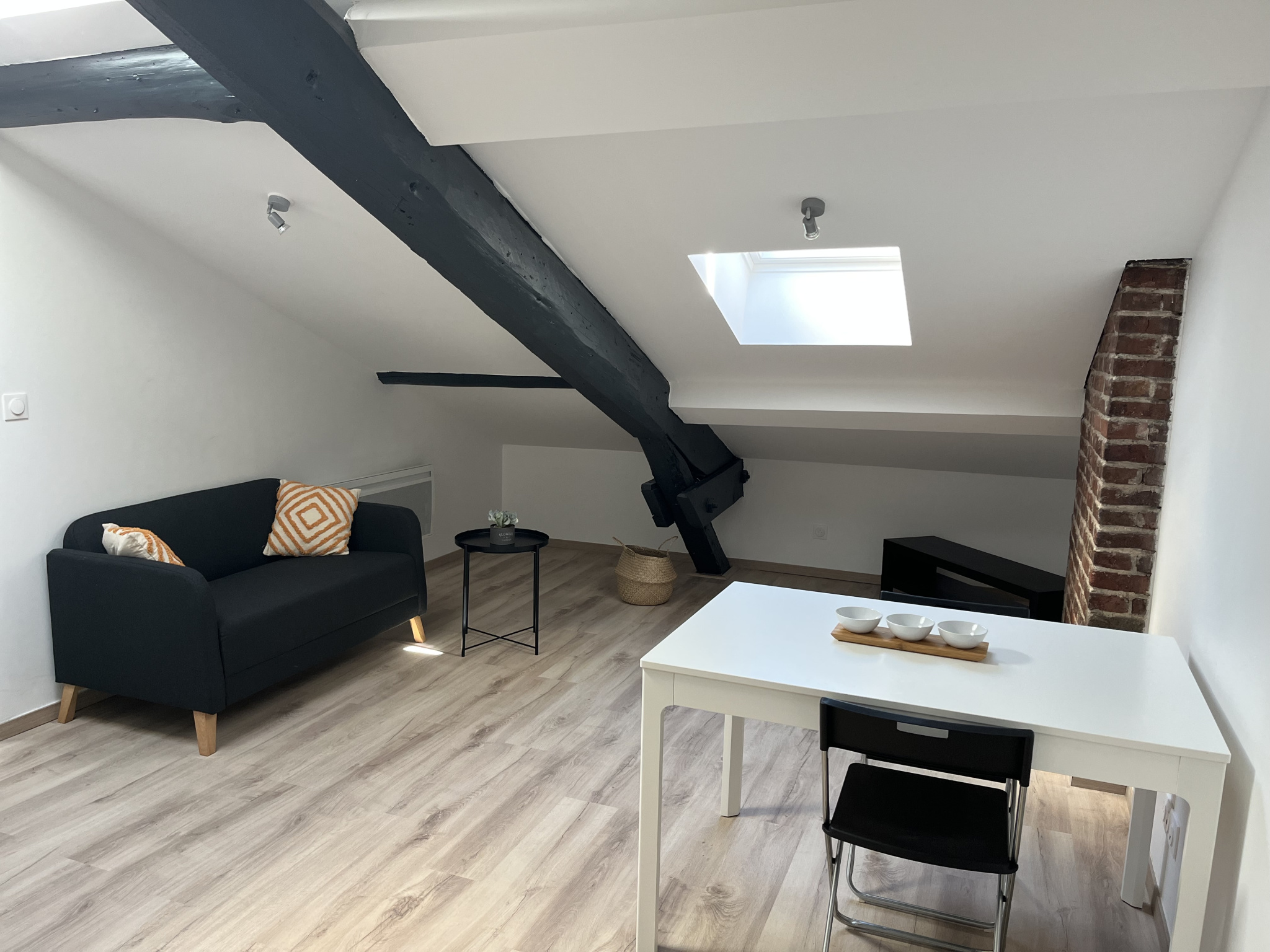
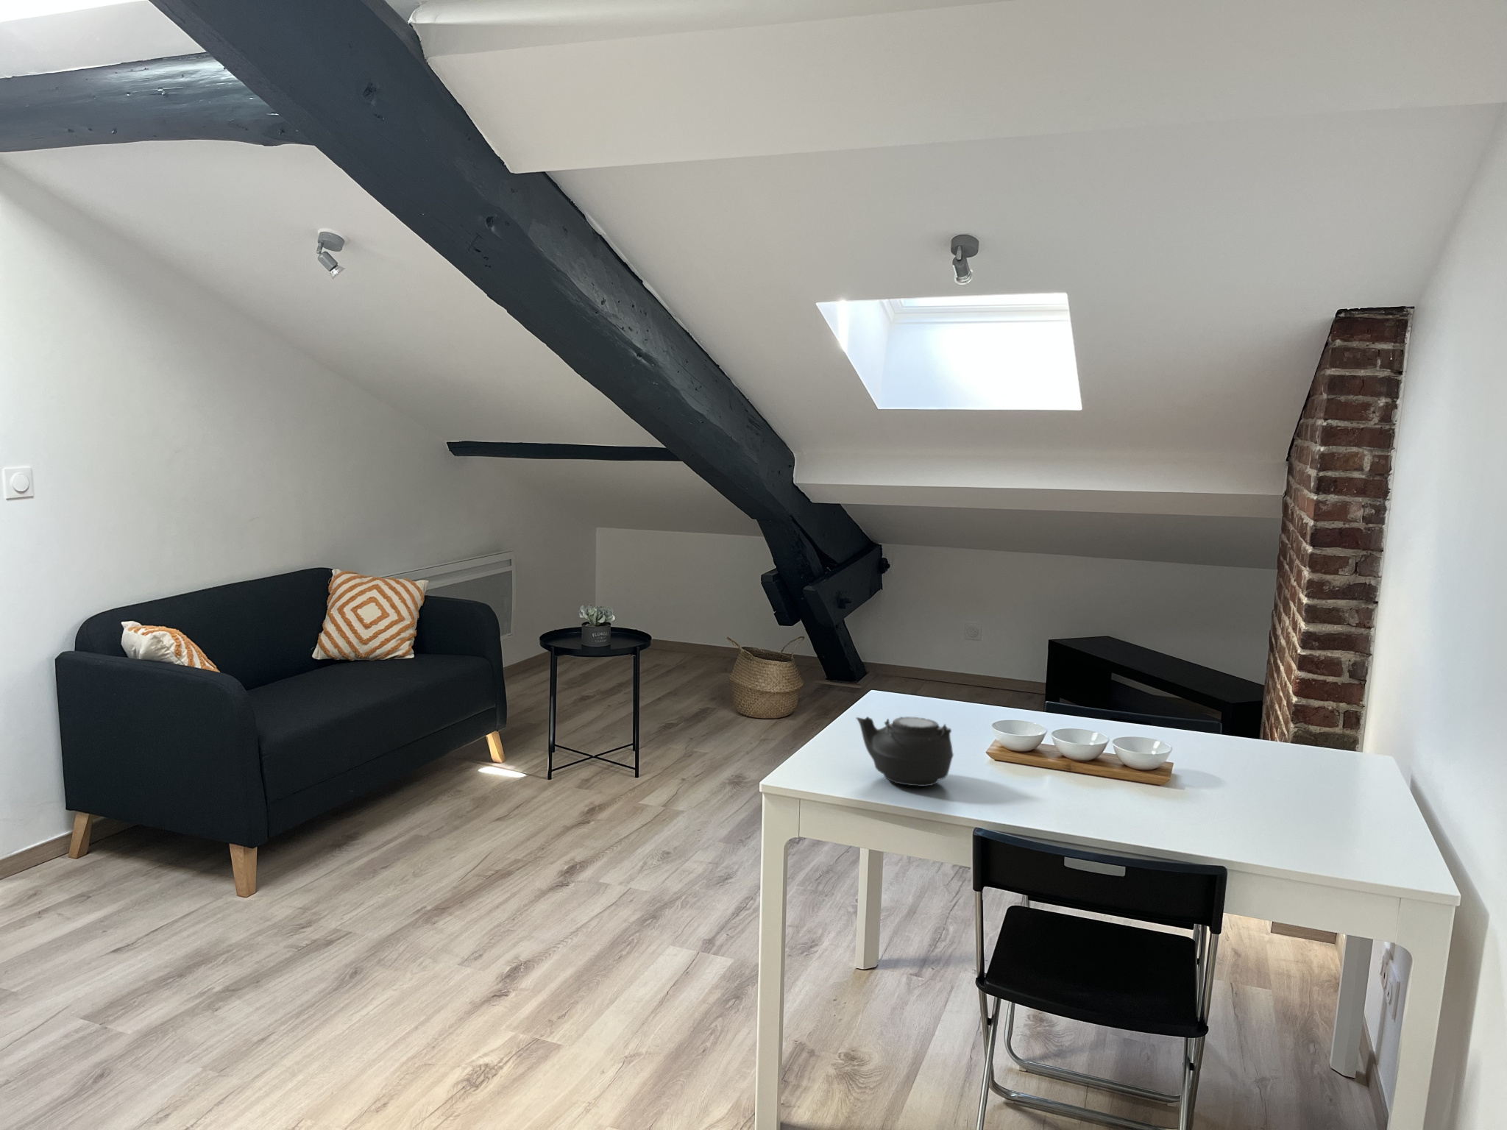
+ teapot [856,716,954,787]
